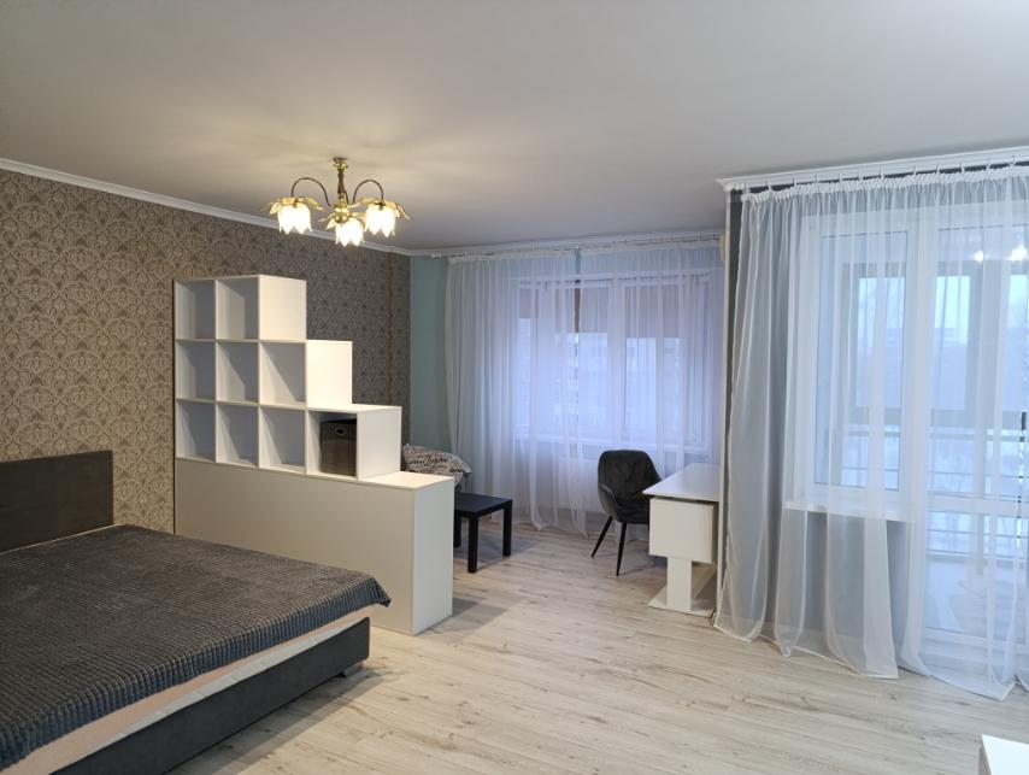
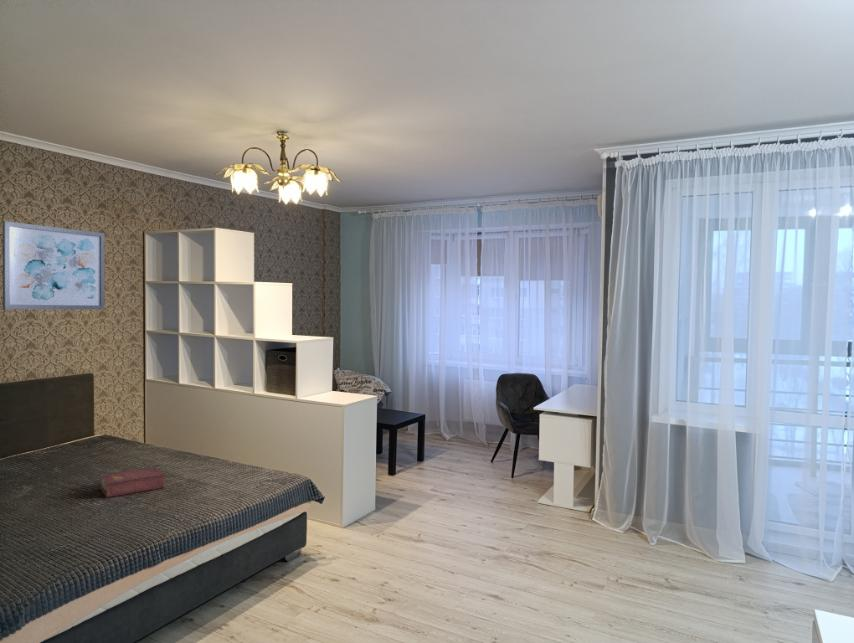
+ book [99,466,166,498]
+ wall art [2,220,106,310]
